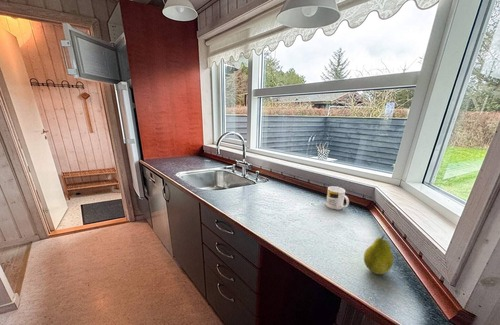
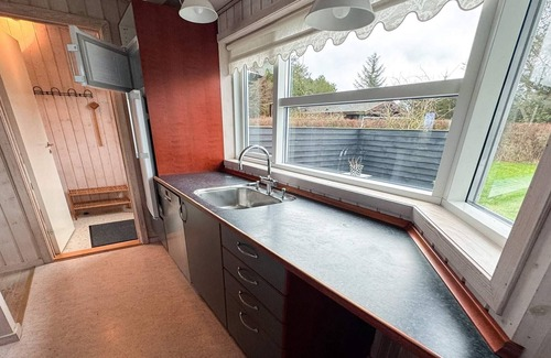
- fruit [363,234,394,275]
- mug [325,185,350,211]
